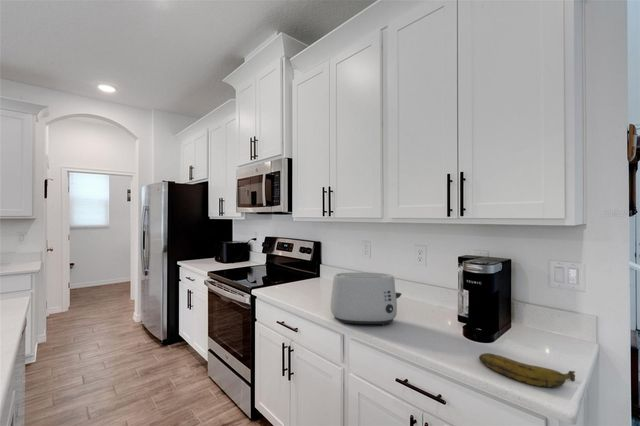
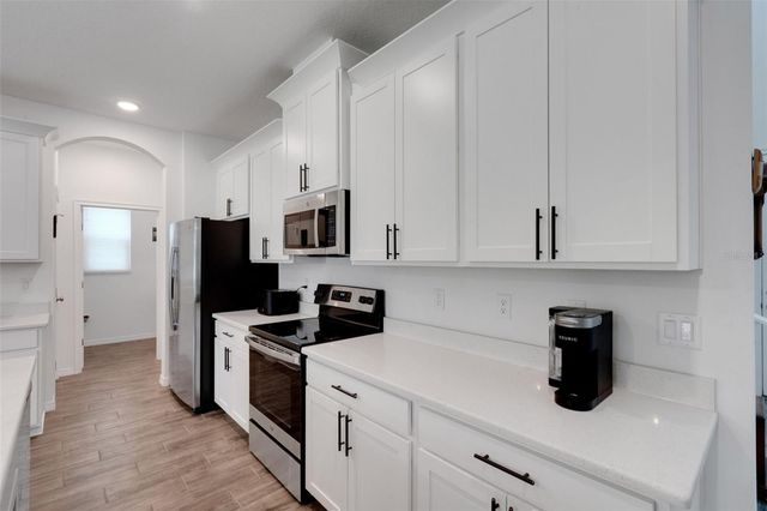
- toaster [329,271,402,326]
- banana [478,352,576,388]
